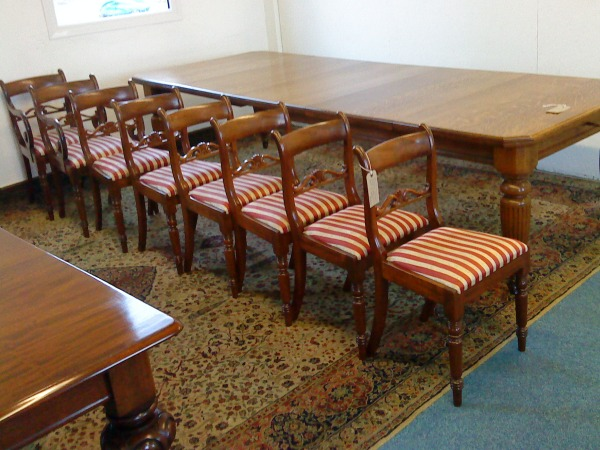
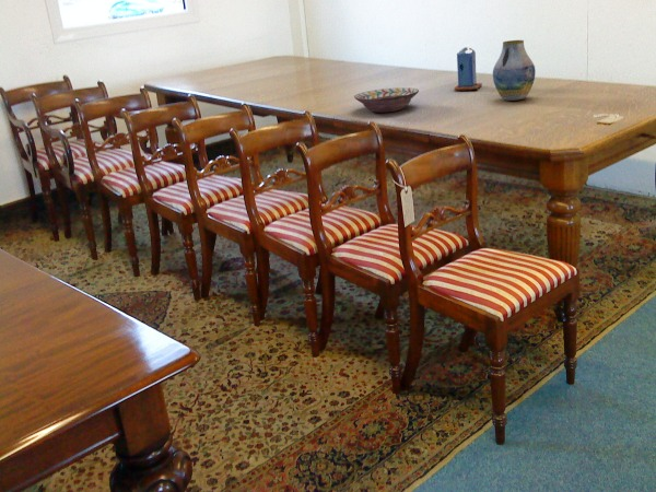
+ decorative bowl [353,86,420,114]
+ candle [454,45,483,91]
+ vase [492,39,537,102]
